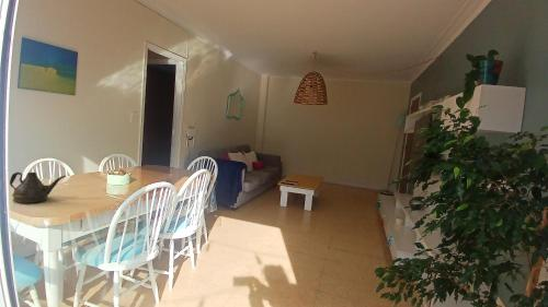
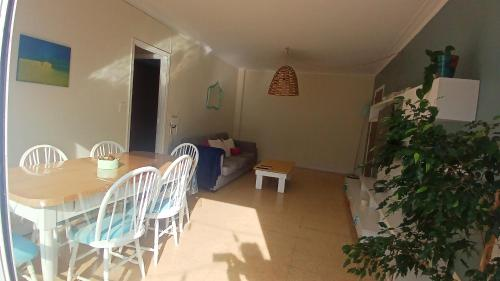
- teapot [9,172,67,204]
